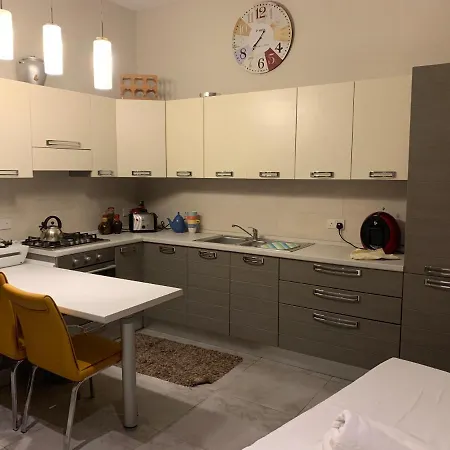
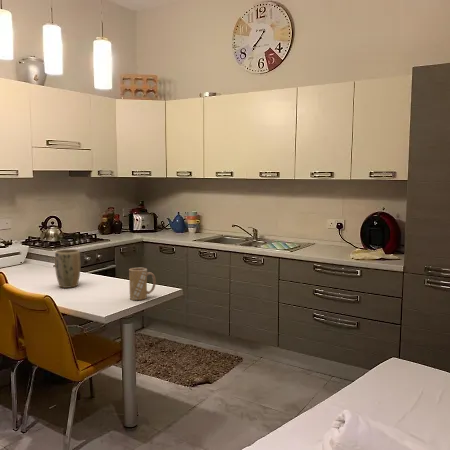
+ plant pot [54,248,81,289]
+ mug [128,267,157,301]
